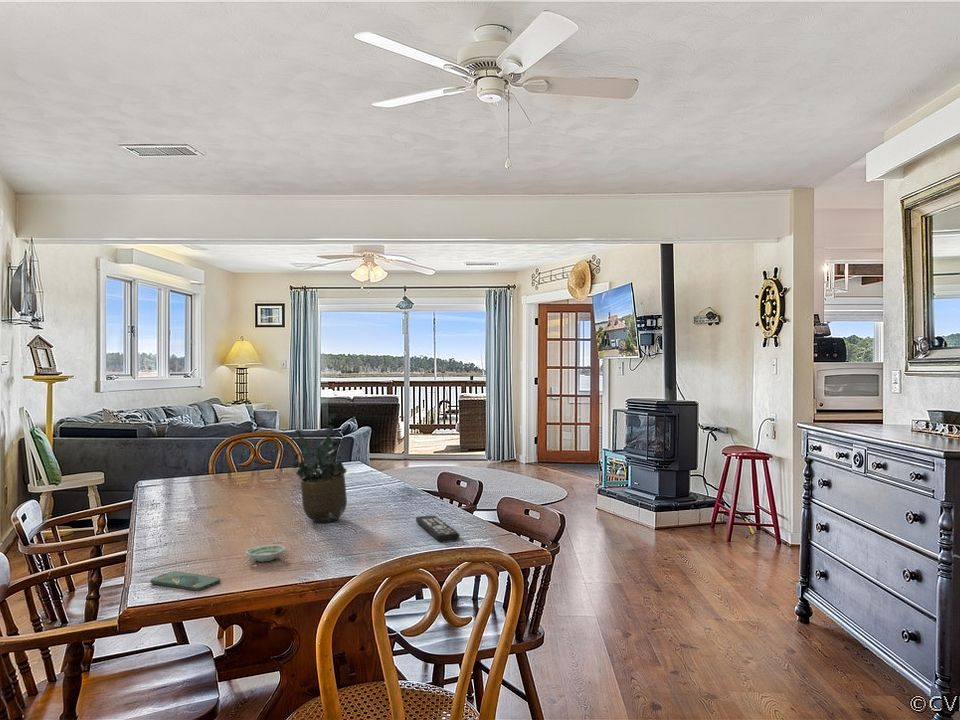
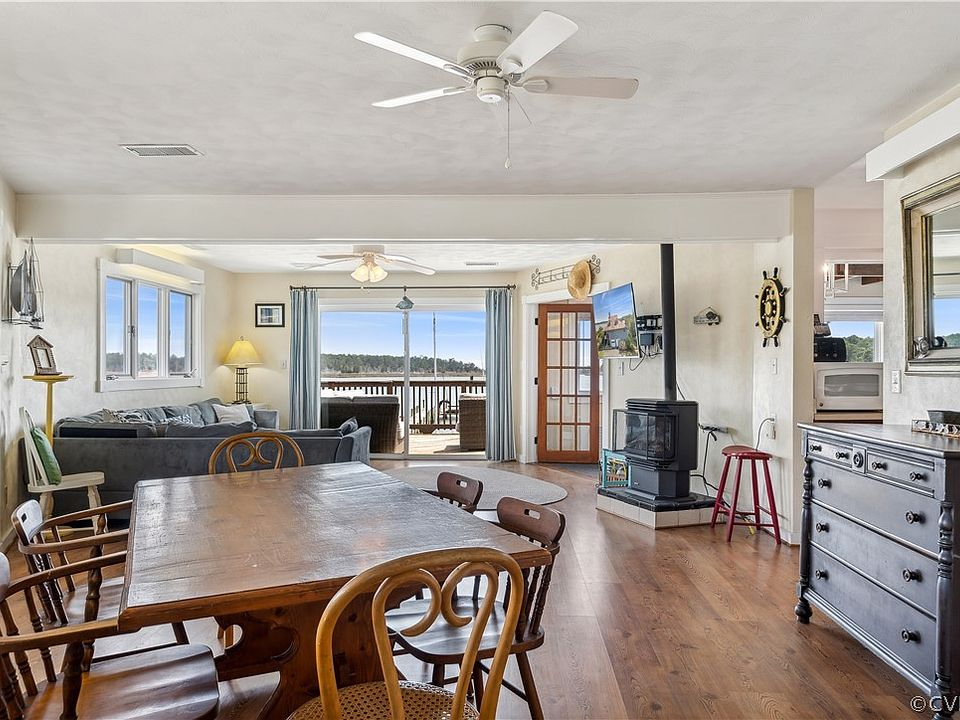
- saucer [245,544,286,562]
- potted plant [289,412,348,524]
- remote control [415,515,461,543]
- smartphone [149,570,221,592]
